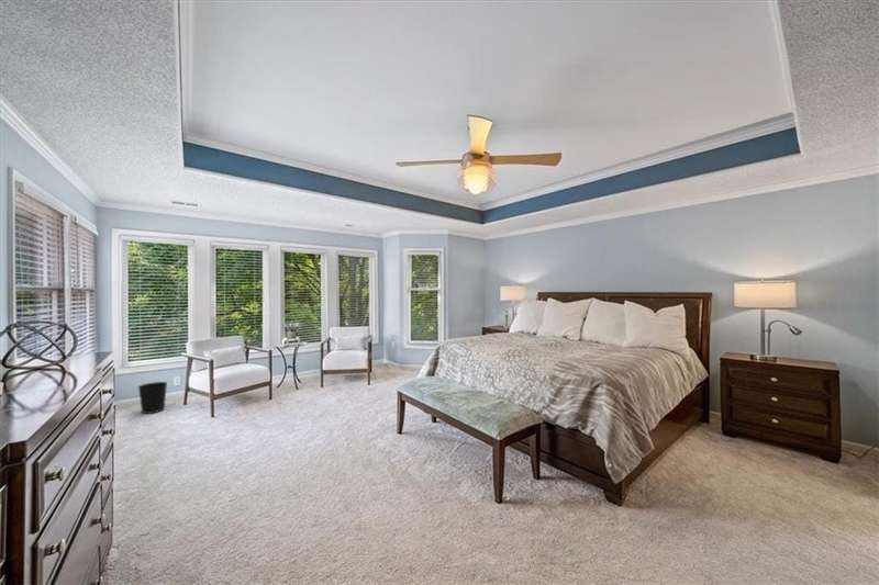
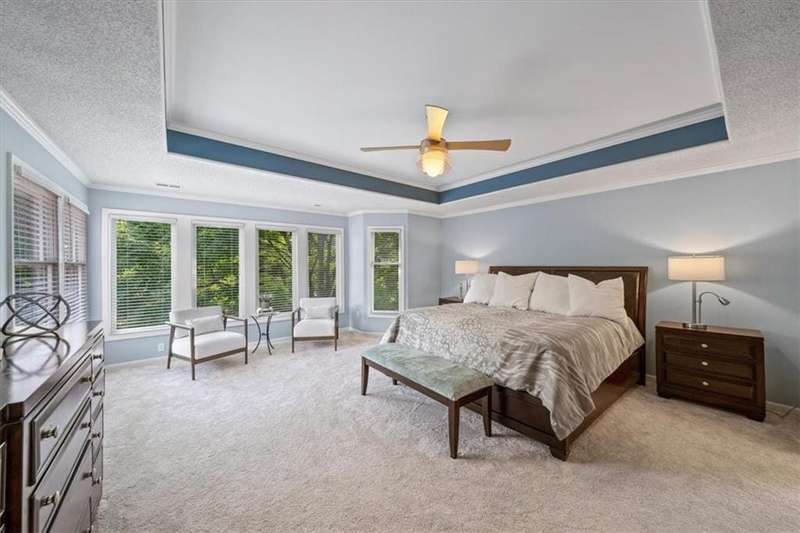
- wastebasket [137,381,168,415]
